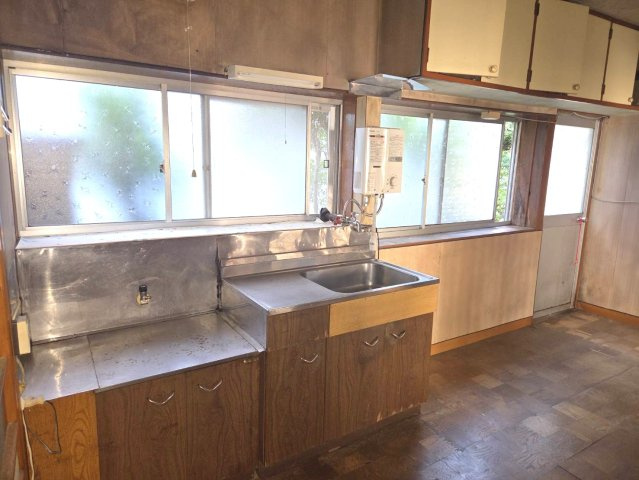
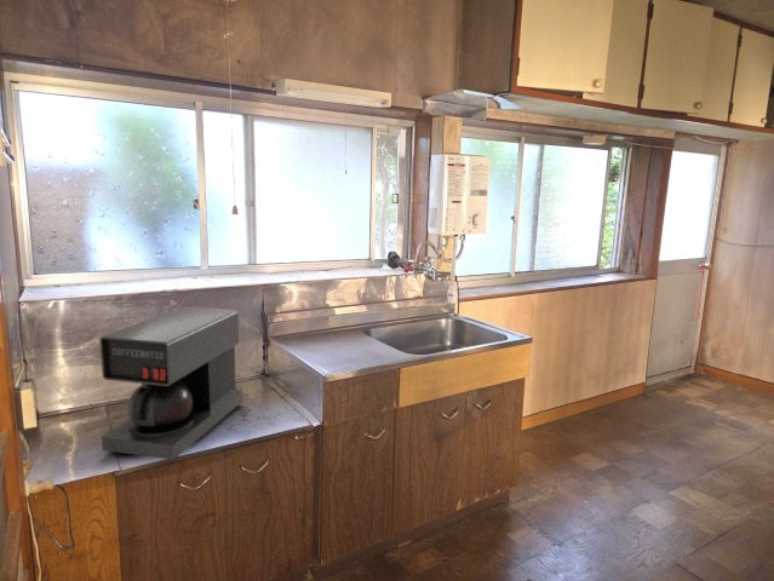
+ coffee maker [98,305,243,461]
